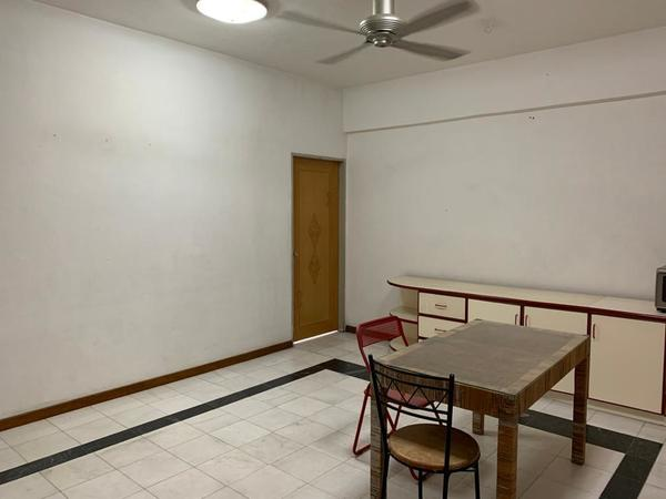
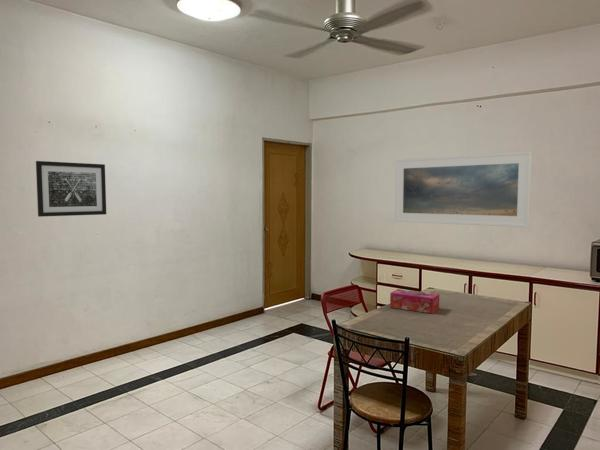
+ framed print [394,151,532,228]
+ wall art [35,160,107,218]
+ tissue box [389,288,440,315]
